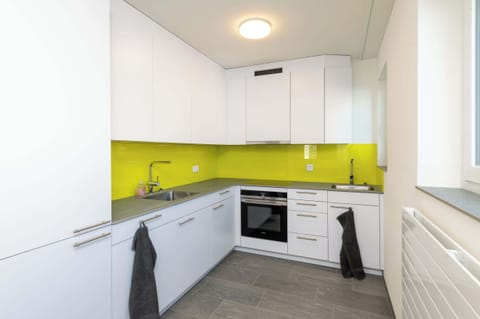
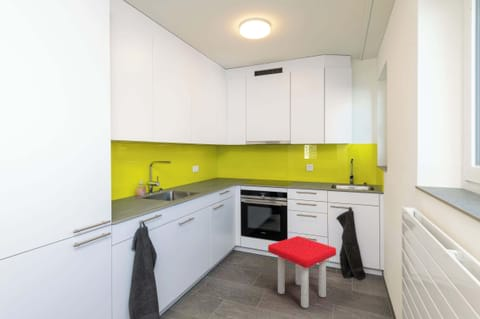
+ stool [267,235,337,309]
